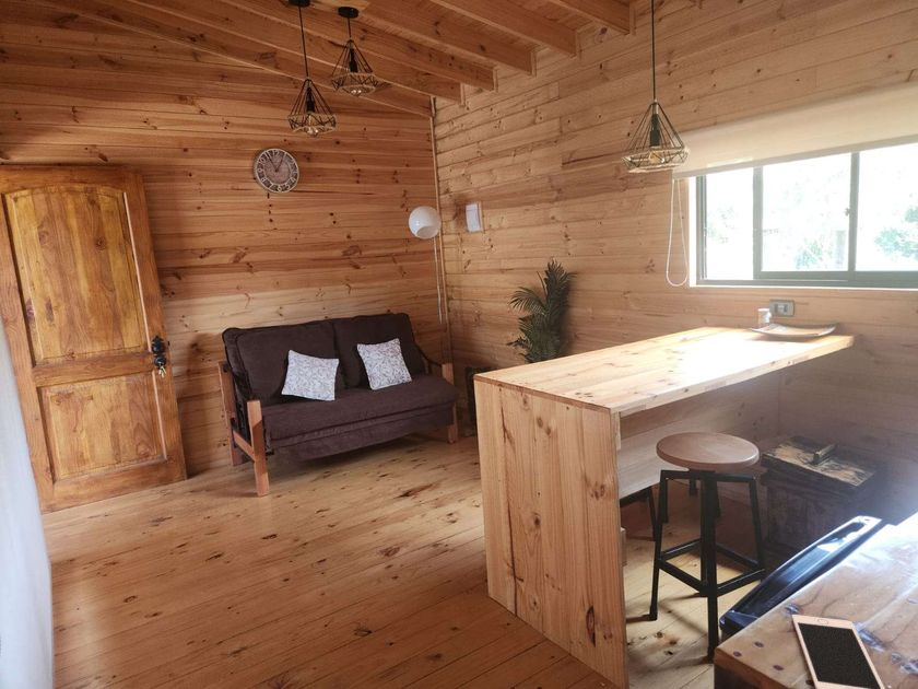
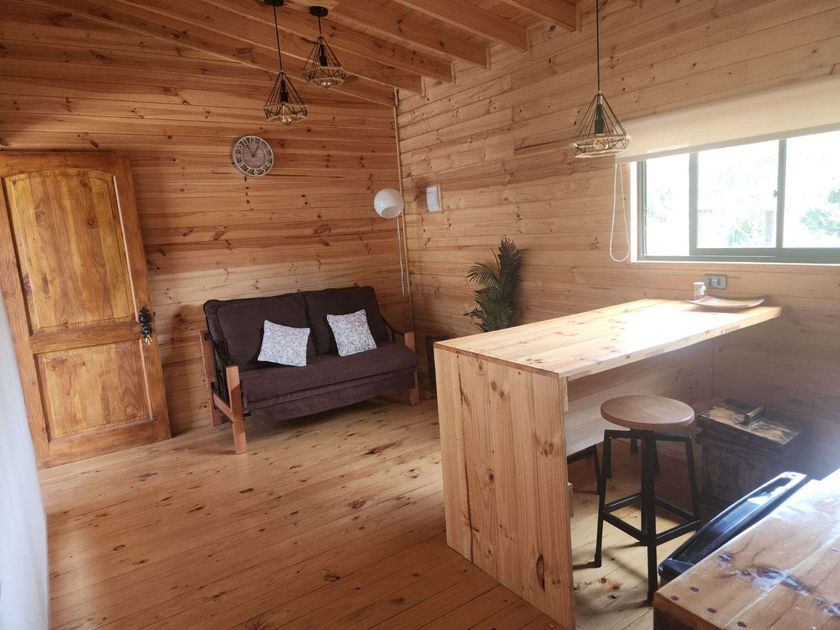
- cell phone [791,614,886,689]
